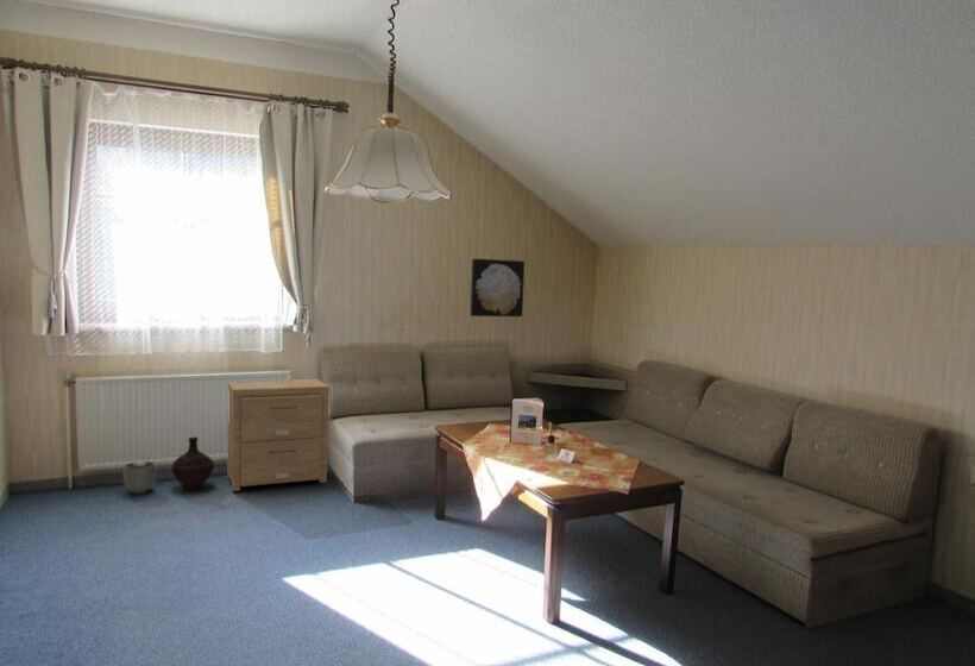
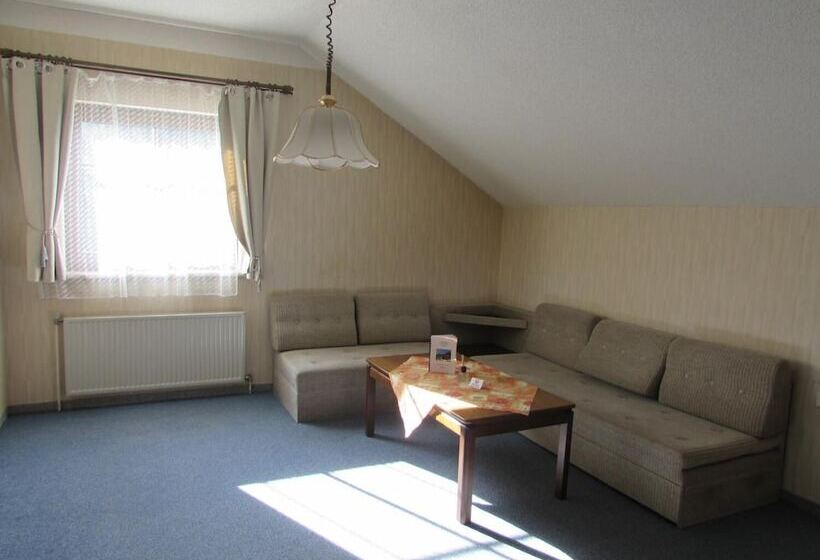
- planter [122,460,157,496]
- side table [226,378,331,492]
- ceramic jug [170,436,215,491]
- wall art [470,258,526,318]
